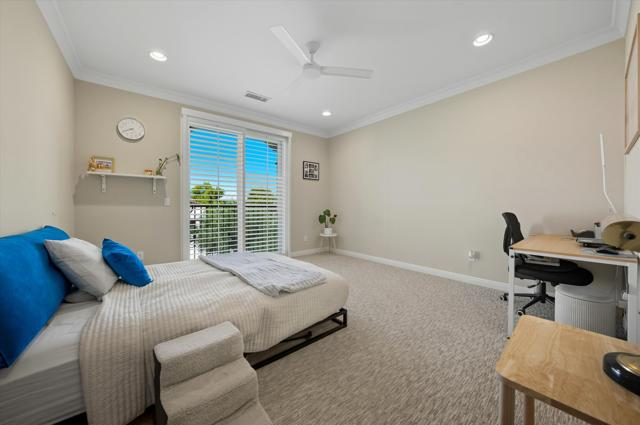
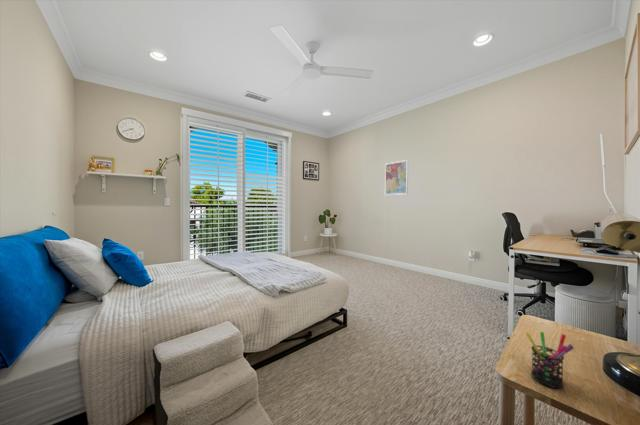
+ wall art [384,159,409,196]
+ pen holder [524,331,575,389]
